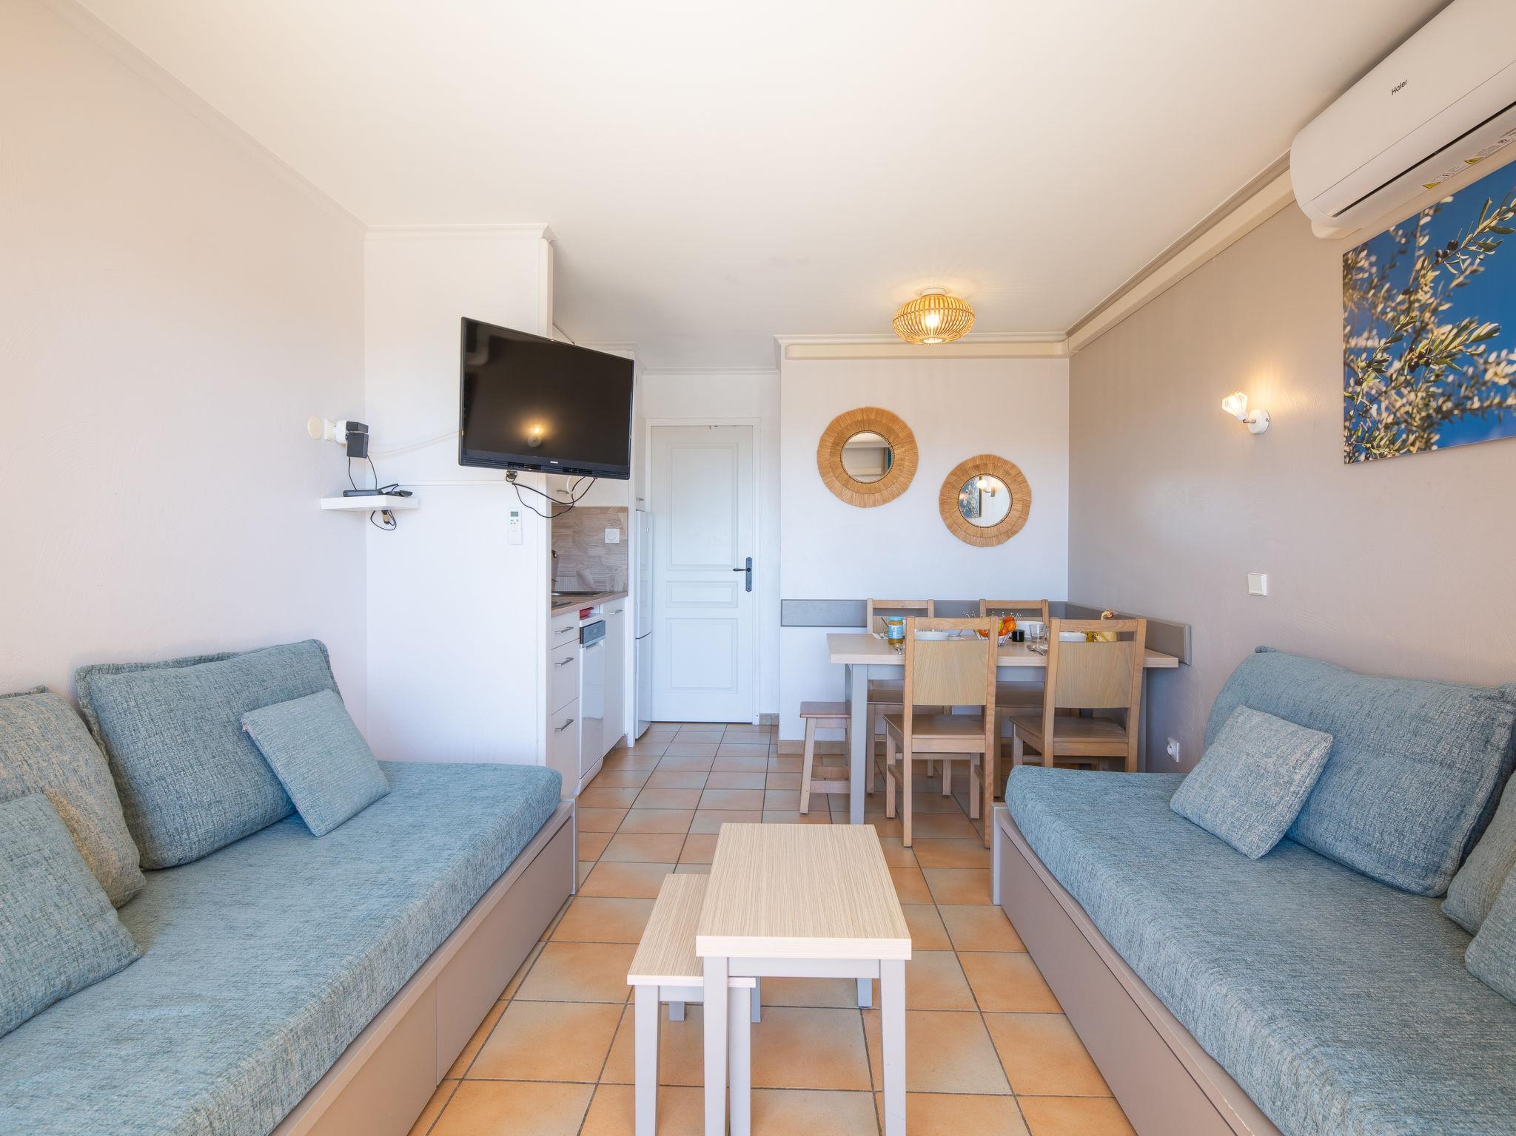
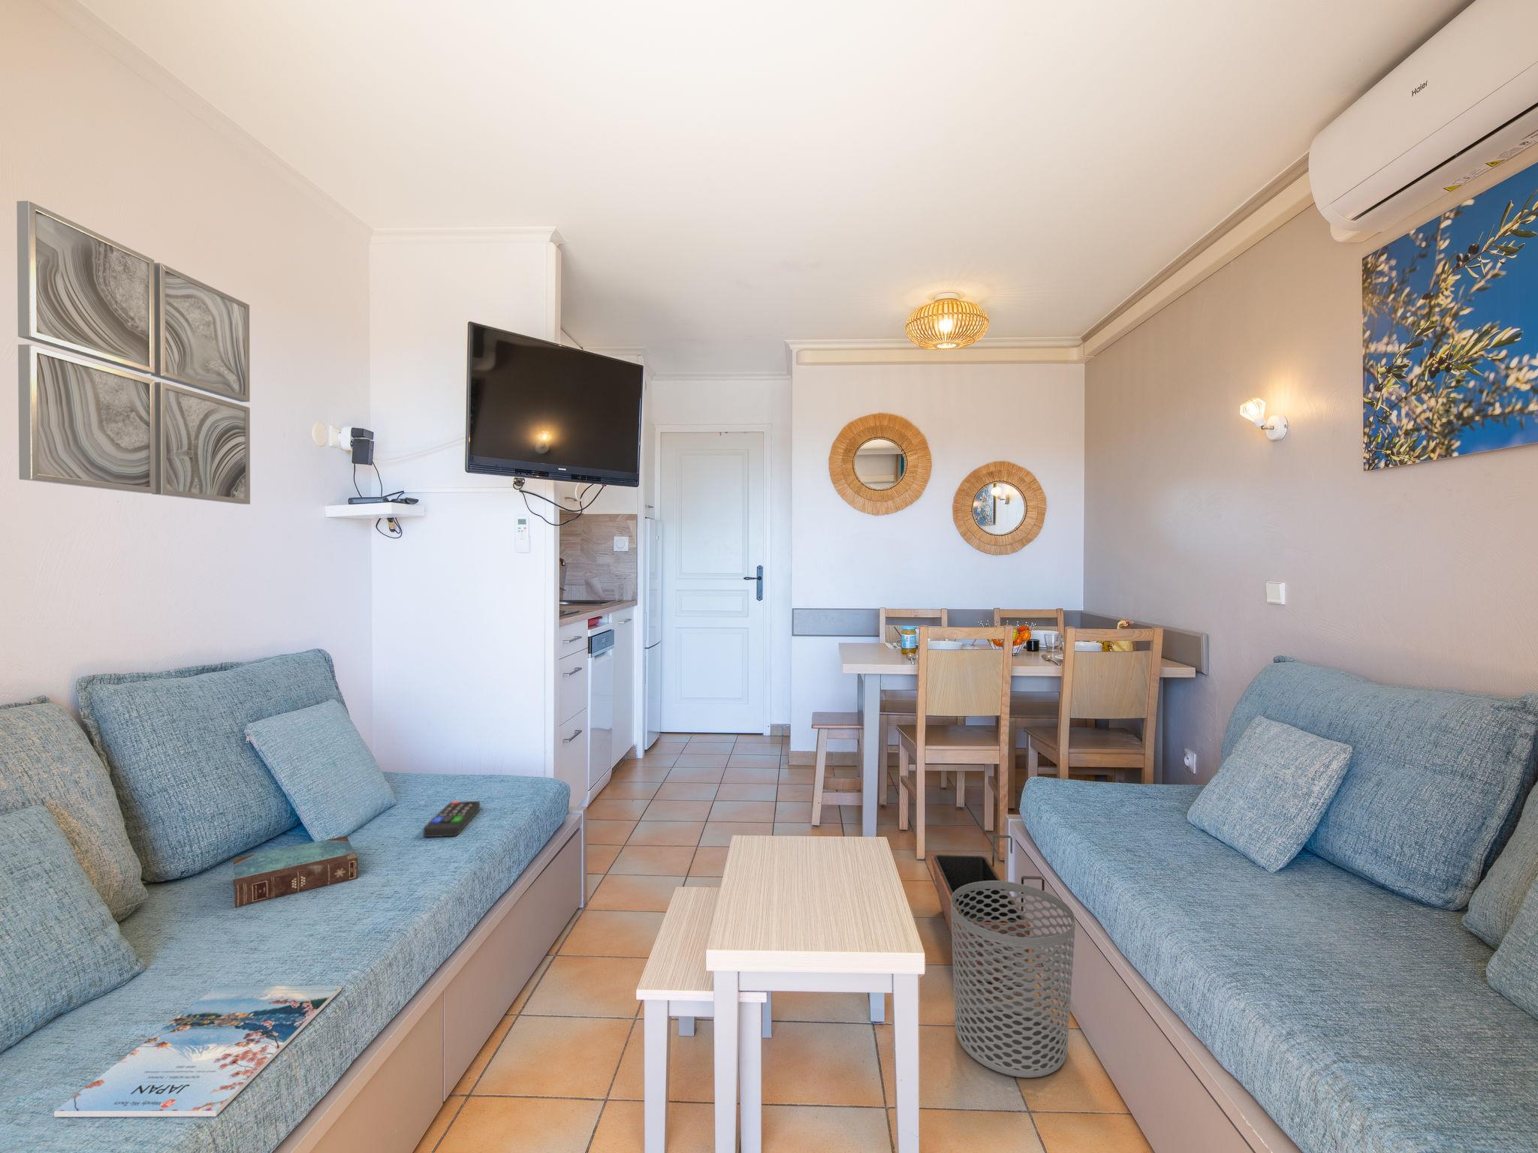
+ wall art [16,200,251,505]
+ waste bin [951,880,1077,1079]
+ planter [930,834,1045,983]
+ book [233,836,358,908]
+ remote control [423,801,481,838]
+ magazine [53,985,343,1118]
